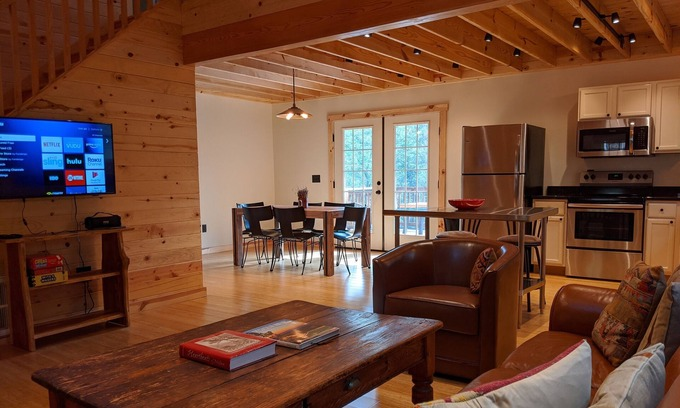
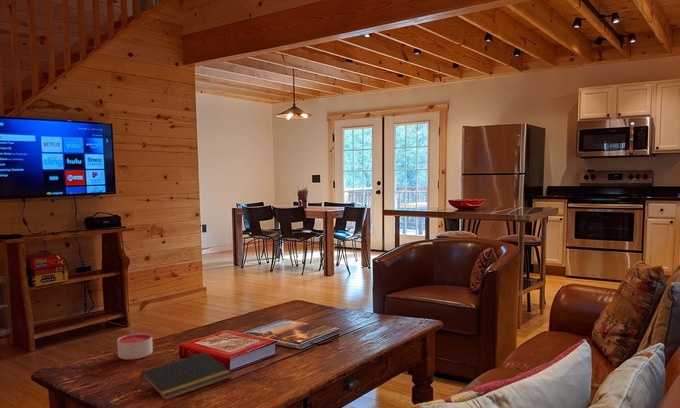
+ candle [116,332,154,360]
+ notepad [138,351,233,401]
